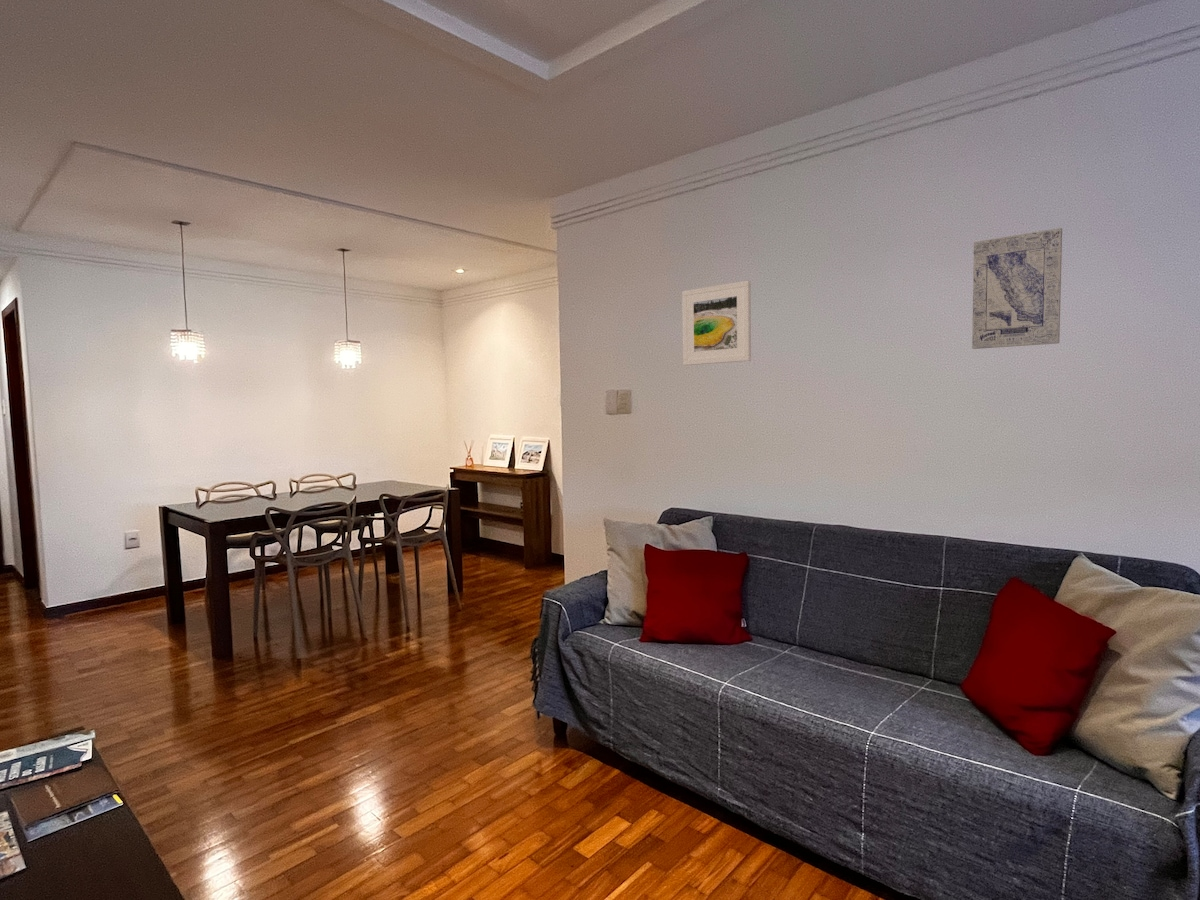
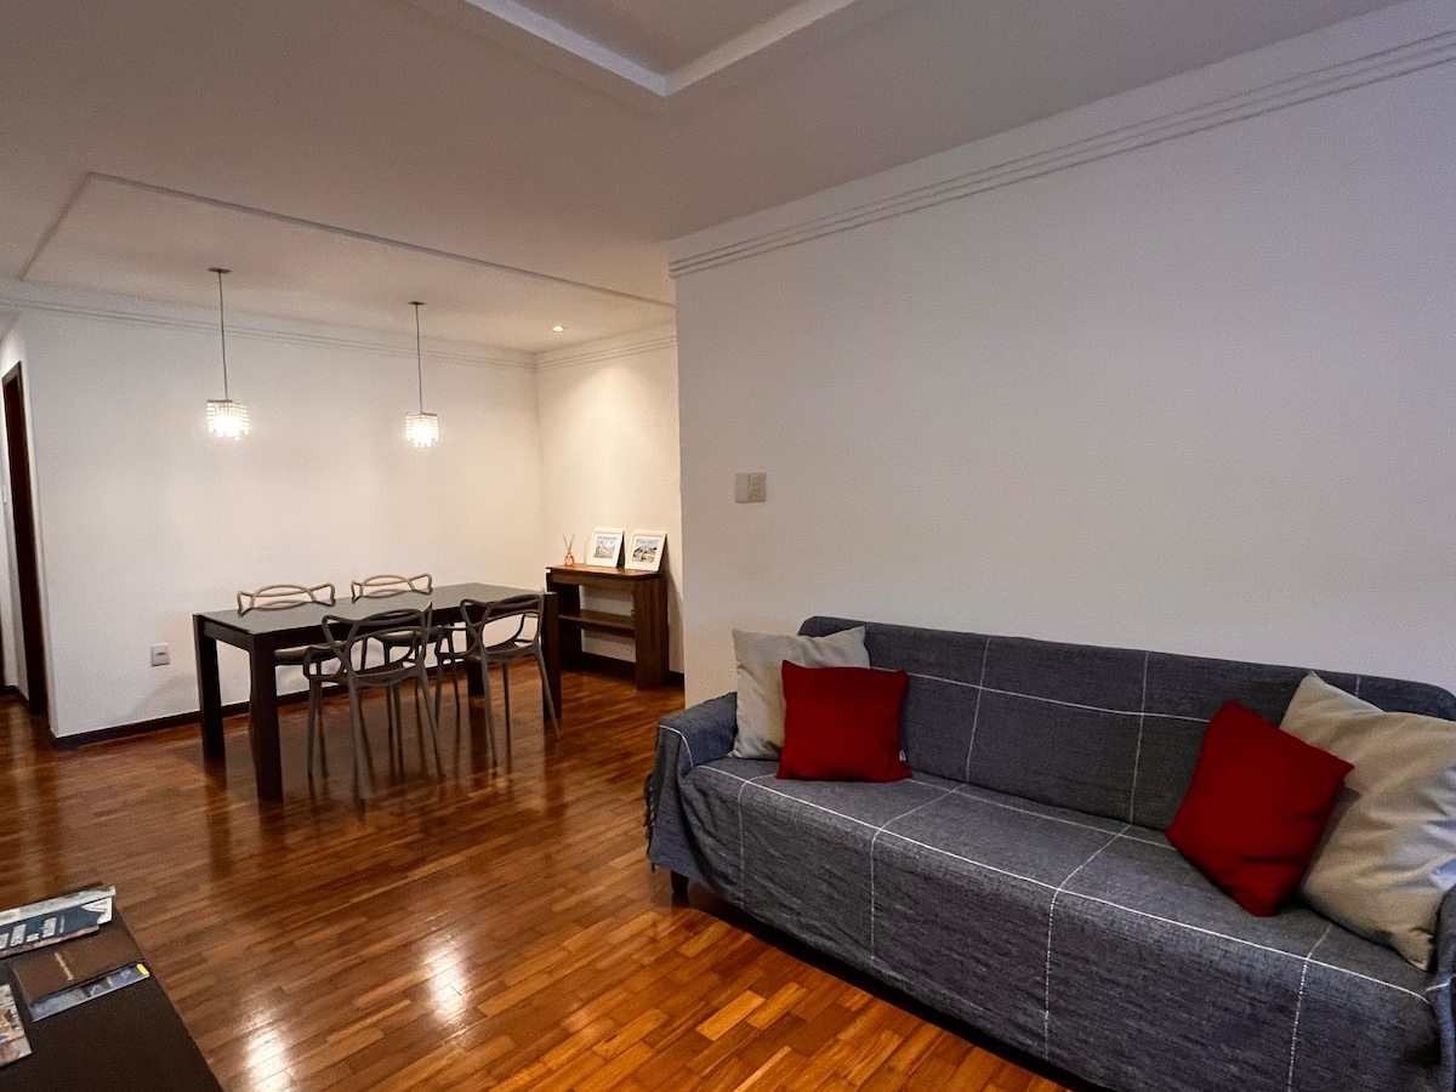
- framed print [681,280,752,366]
- wall art [971,227,1063,350]
